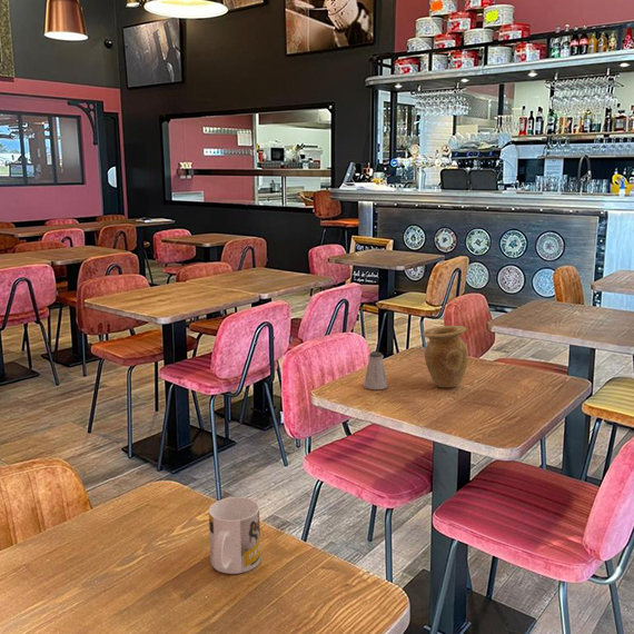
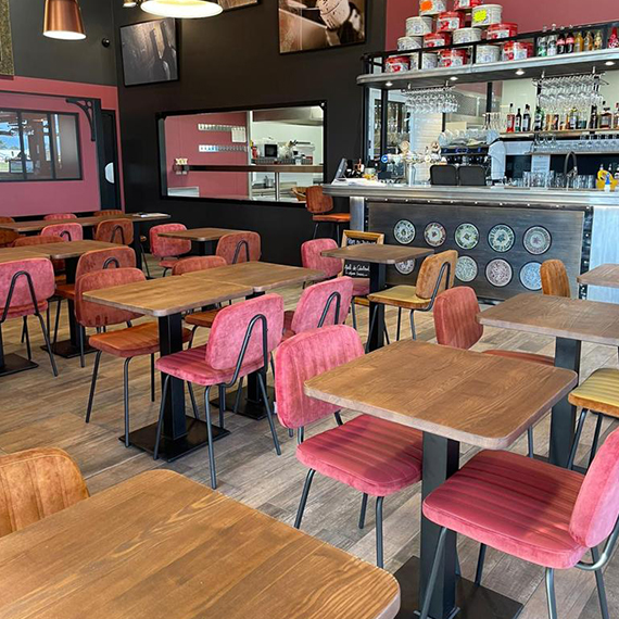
- vase [422,325,469,388]
- saltshaker [363,351,388,390]
- mug [208,496,261,575]
